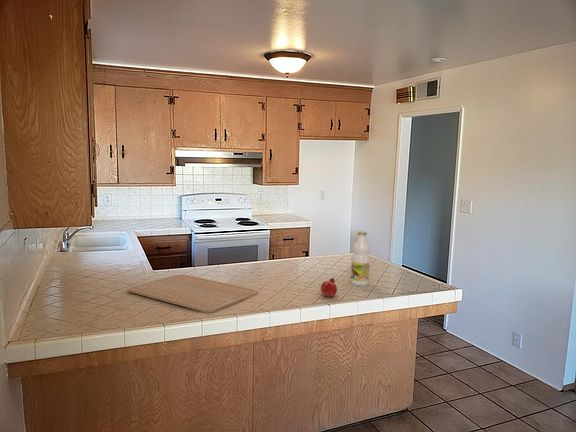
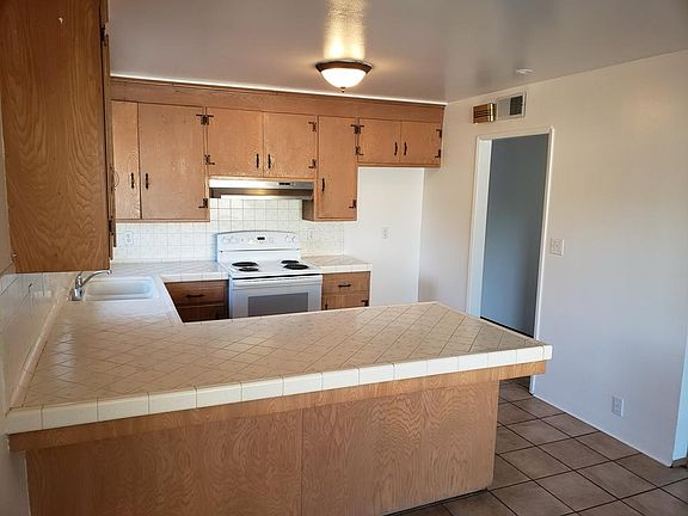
- bottle [350,231,371,286]
- chopping board [127,273,259,313]
- fruit [320,277,338,298]
